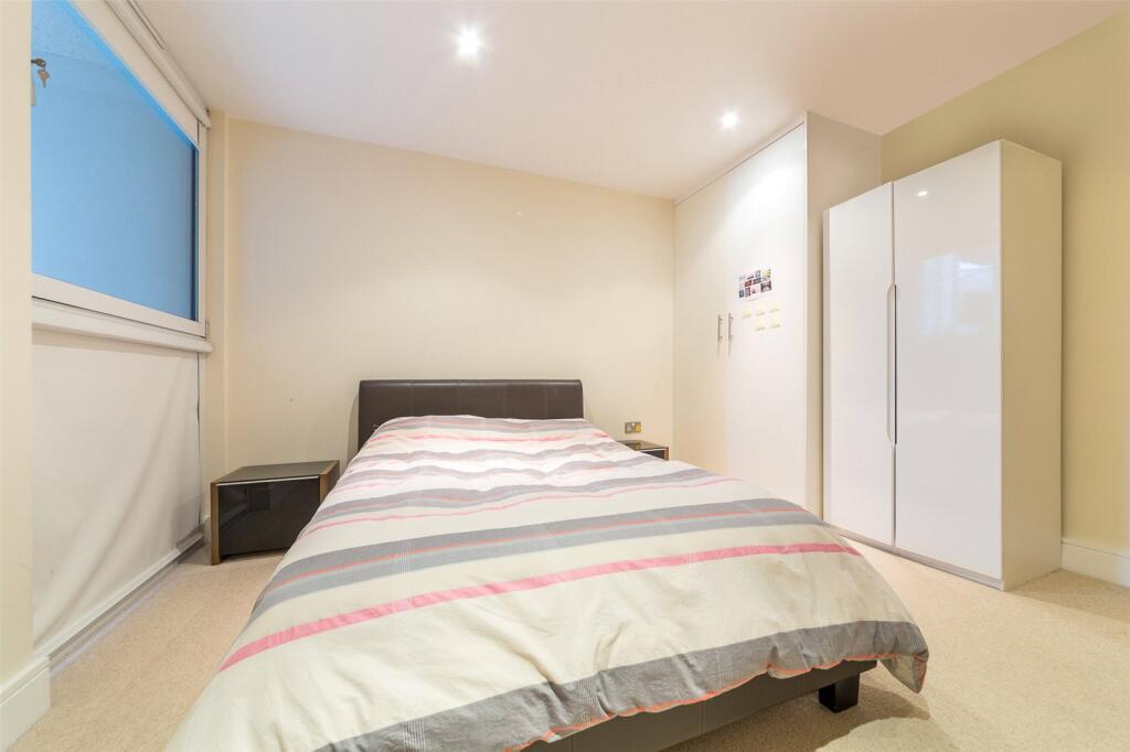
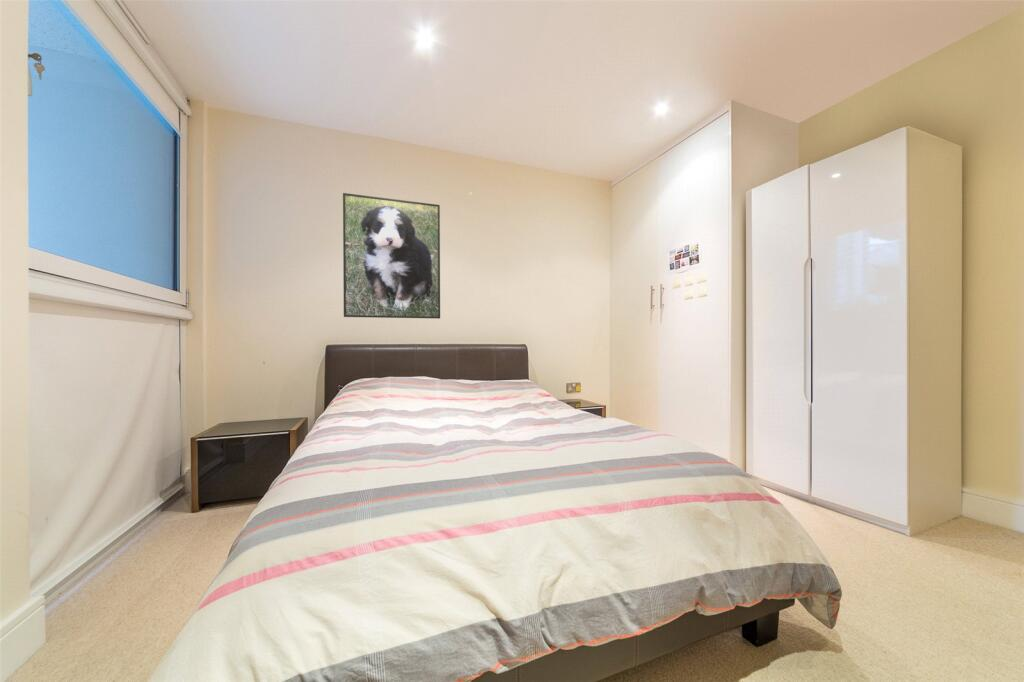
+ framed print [342,192,441,320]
